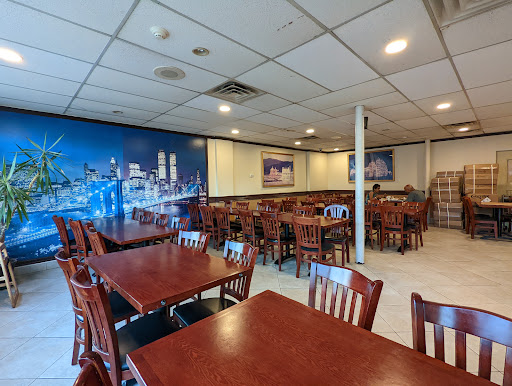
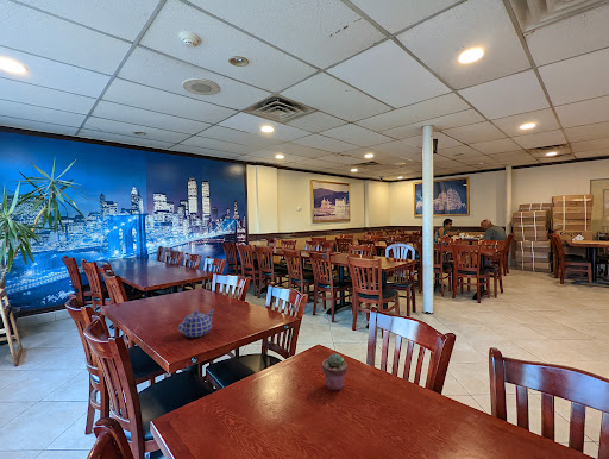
+ teapot [177,308,215,338]
+ potted succulent [321,352,349,391]
